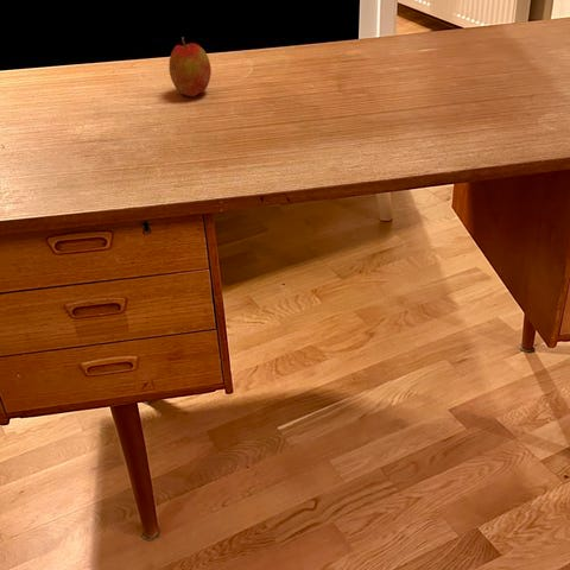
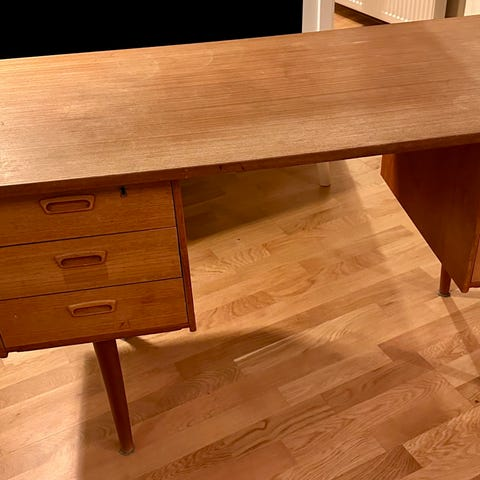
- apple [167,36,213,97]
